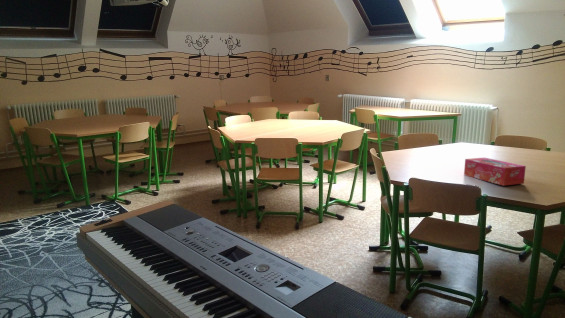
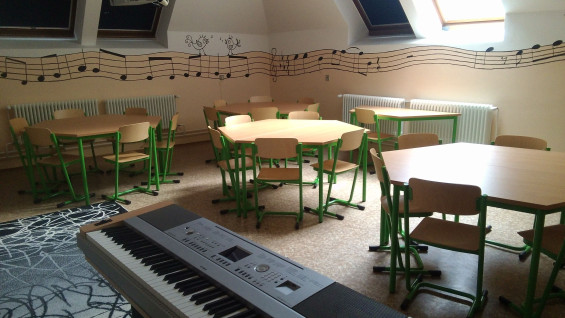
- tissue box [463,157,527,187]
